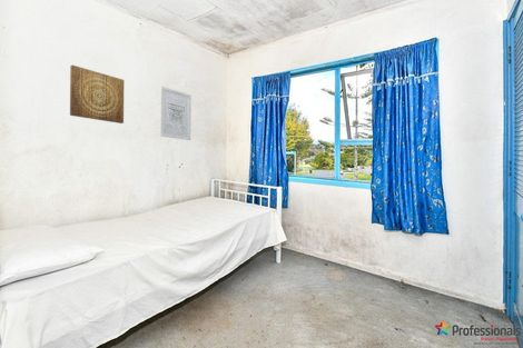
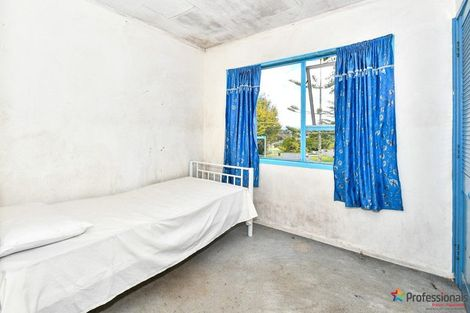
- wall art [69,64,125,125]
- wall art [159,86,193,141]
